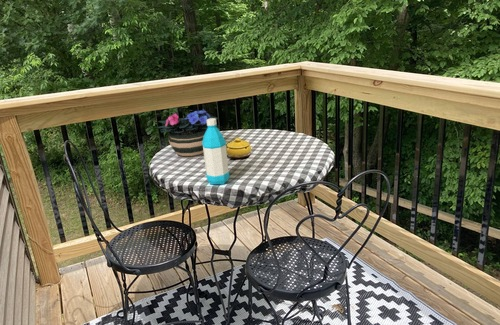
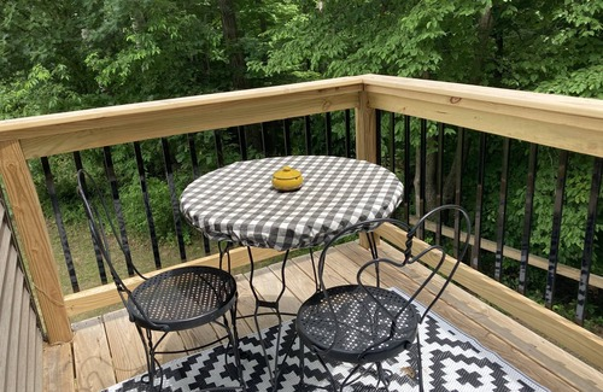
- potted flower [157,108,219,159]
- water bottle [202,118,230,185]
